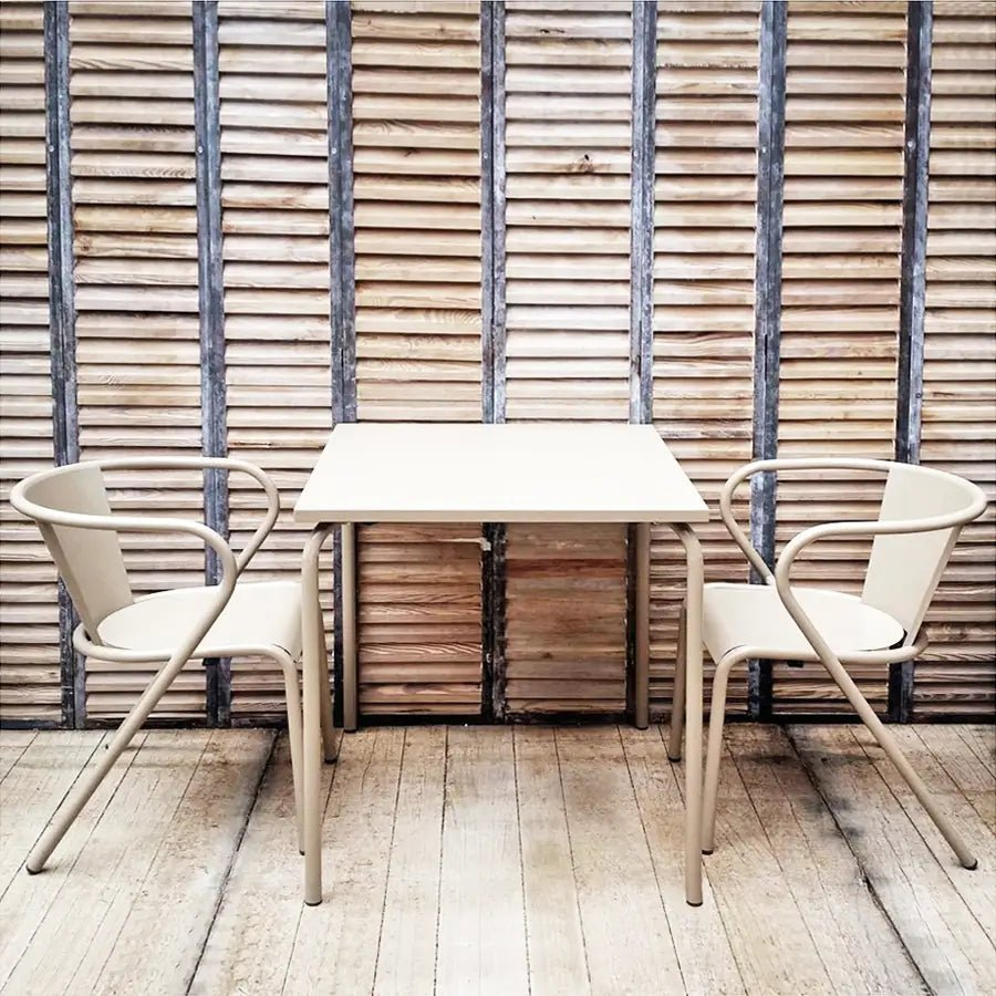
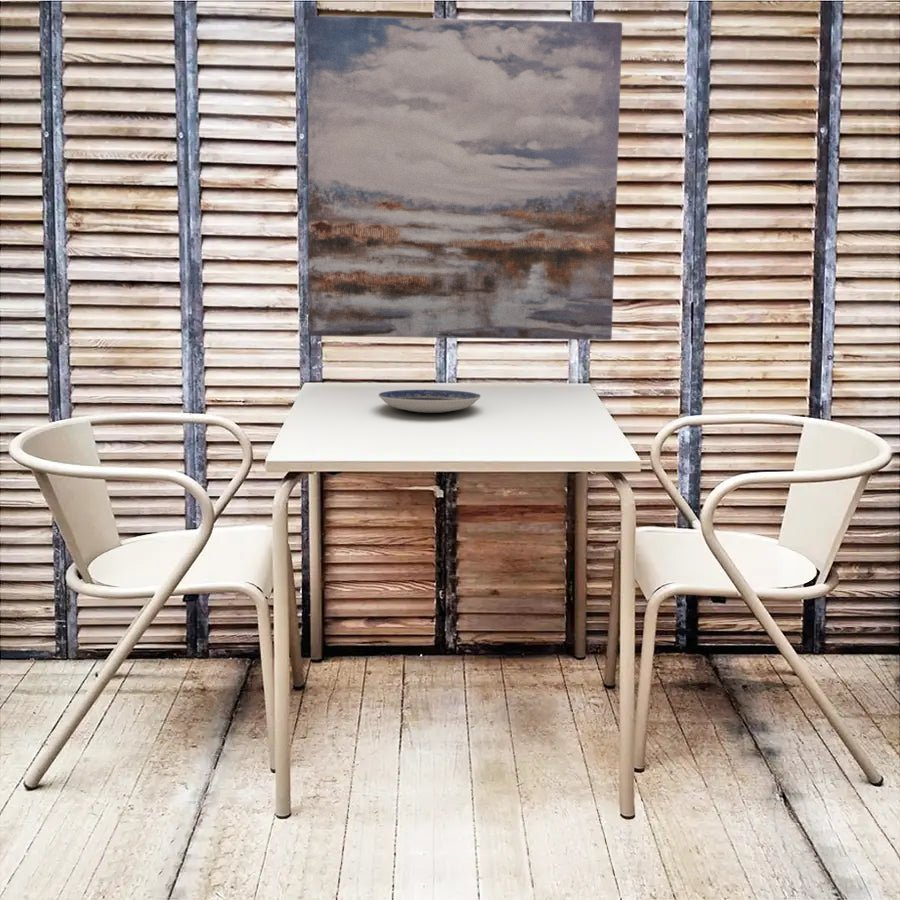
+ wall art [307,15,623,341]
+ plate [378,389,482,414]
